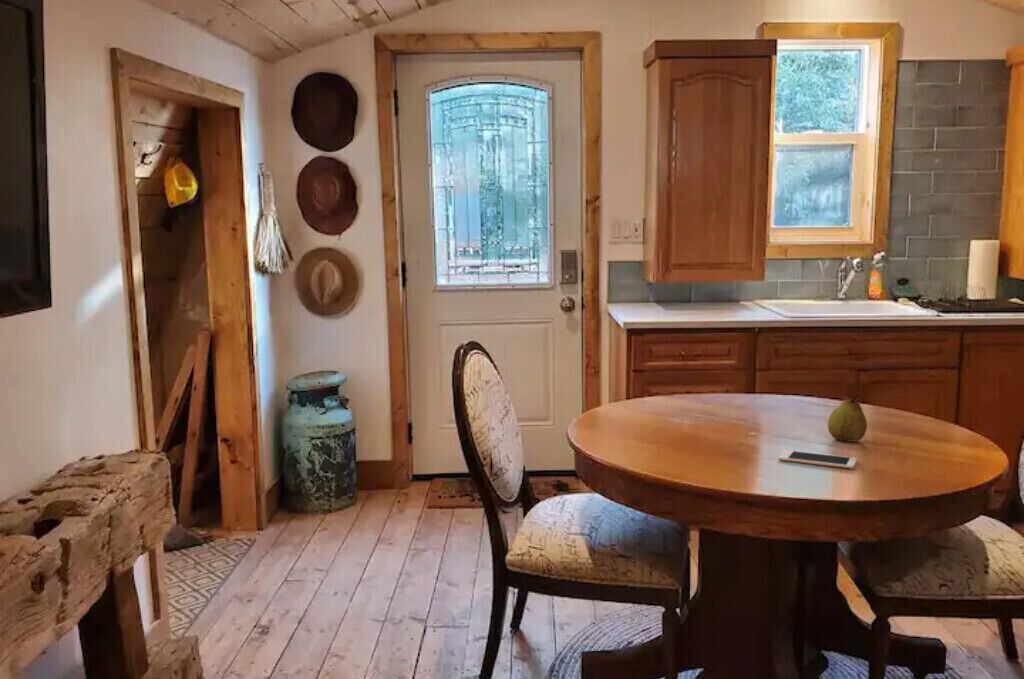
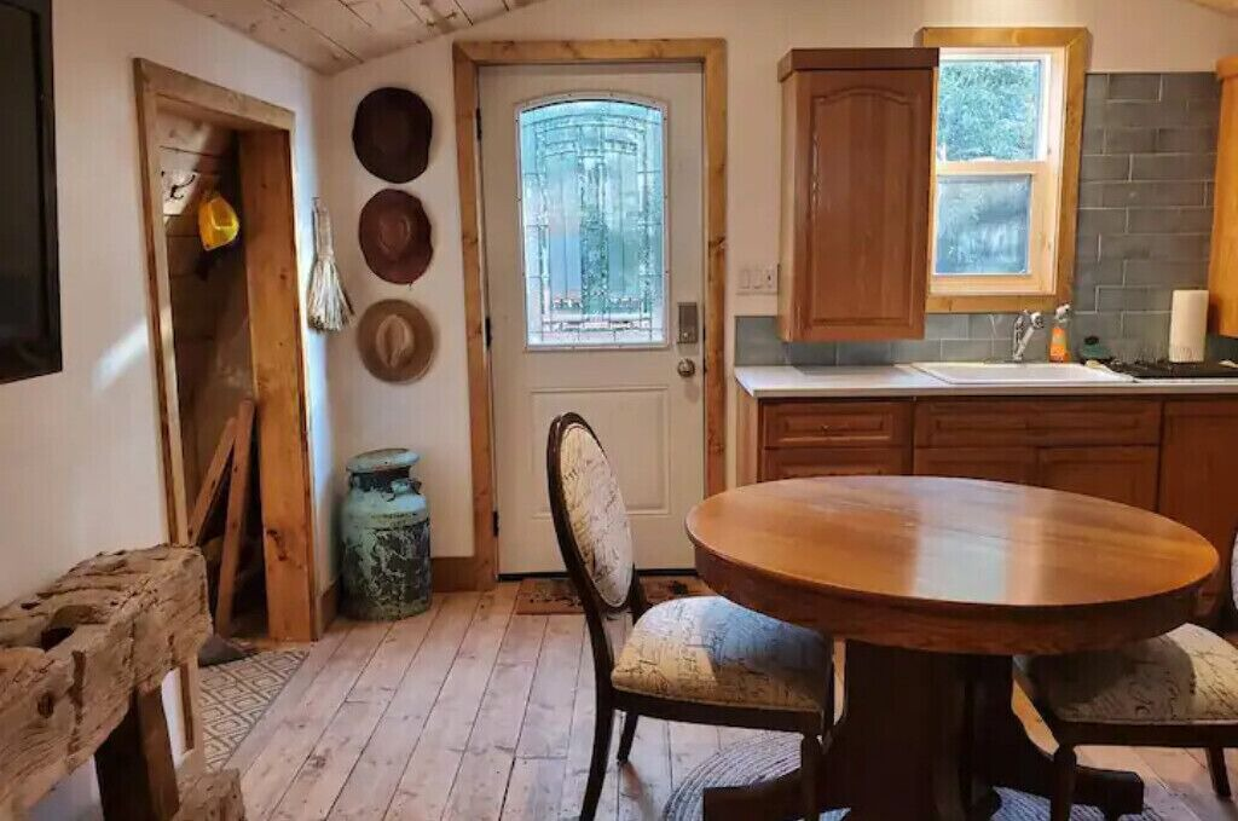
- cell phone [778,449,858,469]
- fruit [827,393,868,443]
